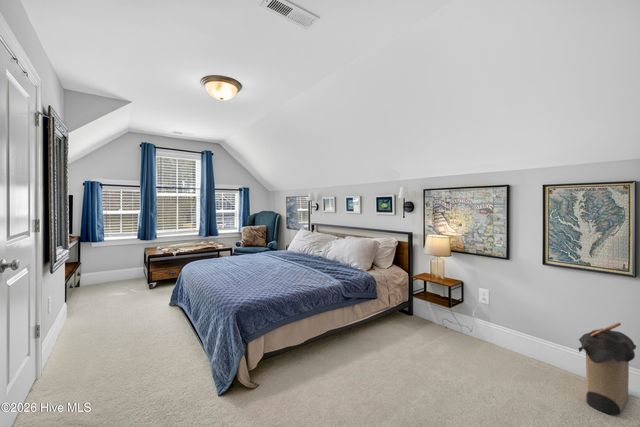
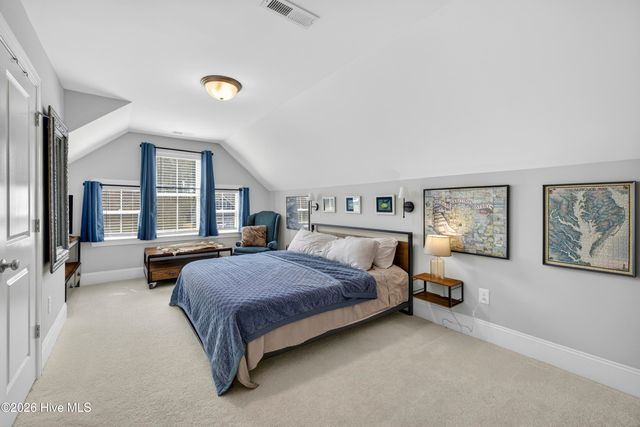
- laundry hamper [577,322,637,416]
